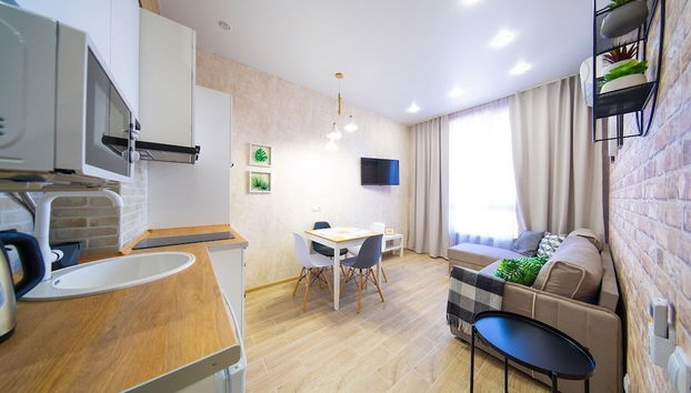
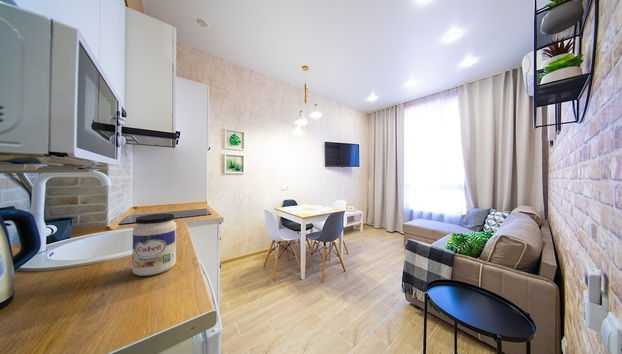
+ jar [131,213,178,277]
